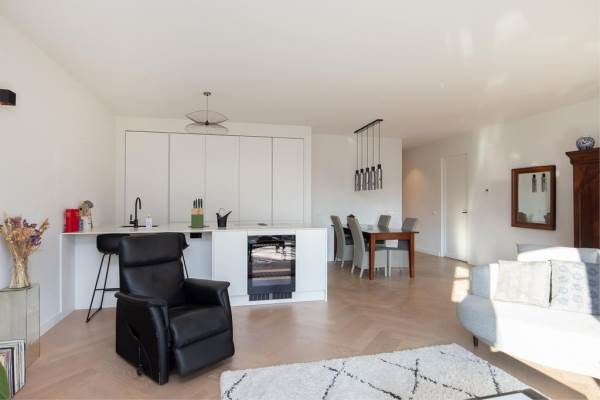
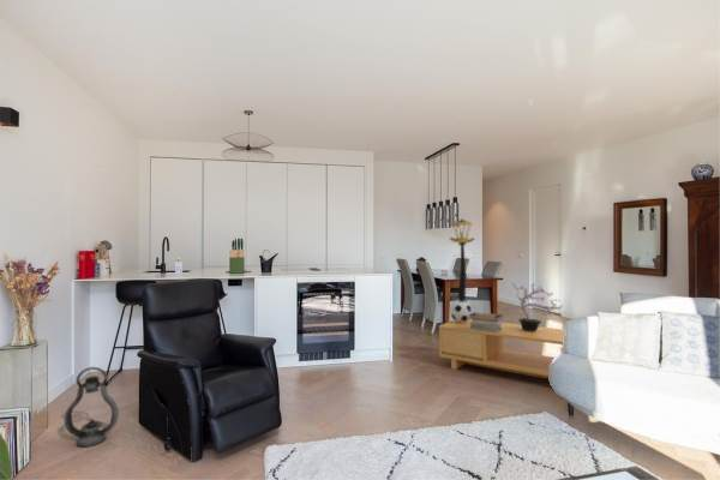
+ lantern [64,366,120,448]
+ coffee table [438,319,564,380]
+ floor lamp [449,218,476,301]
+ potted plant [512,282,564,331]
+ book stack [469,311,504,332]
+ soccer ball [449,300,474,323]
